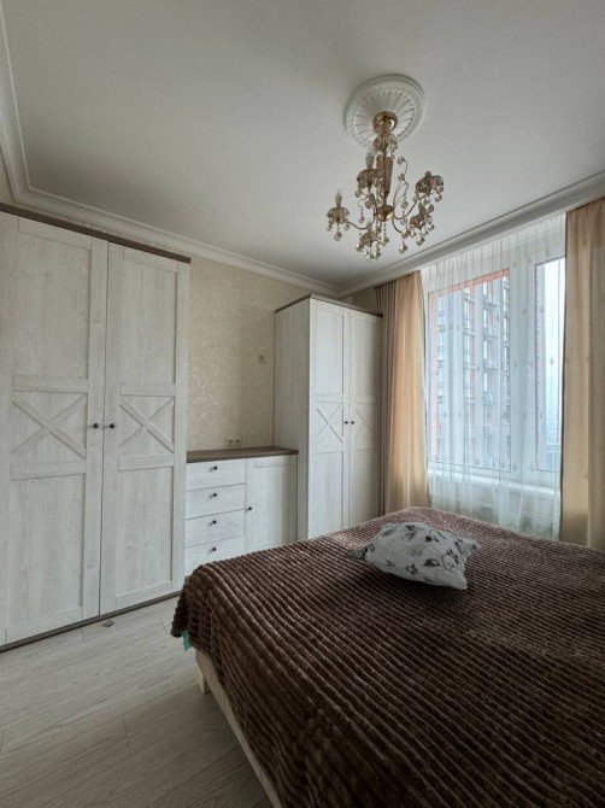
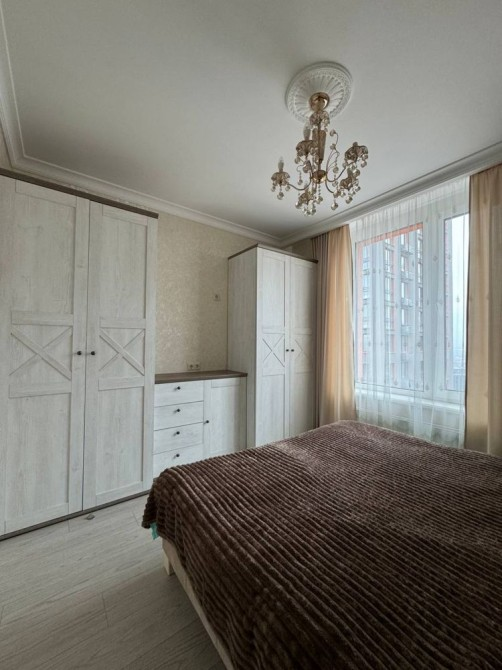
- decorative pillow [342,521,482,591]
